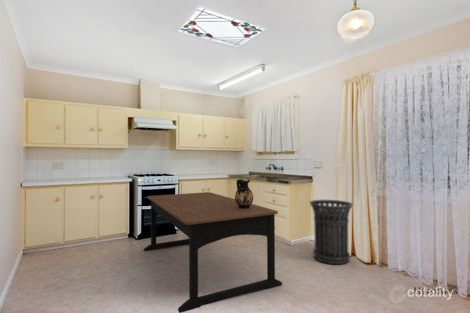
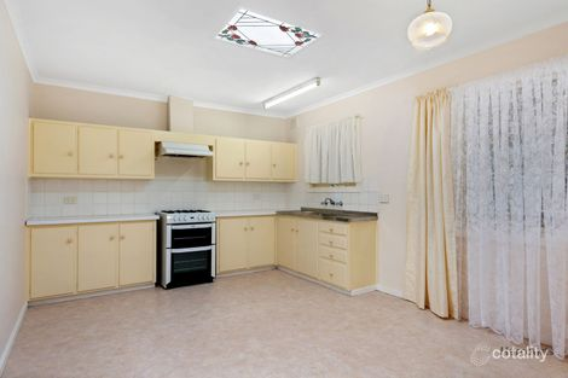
- ceramic jug [234,178,254,209]
- dining table [143,191,283,313]
- trash can [309,199,354,265]
